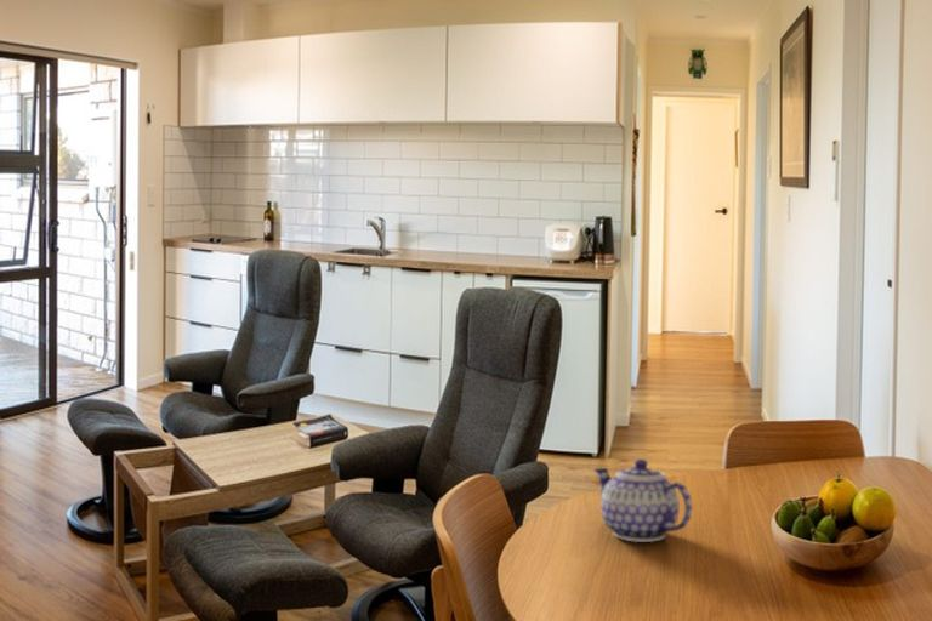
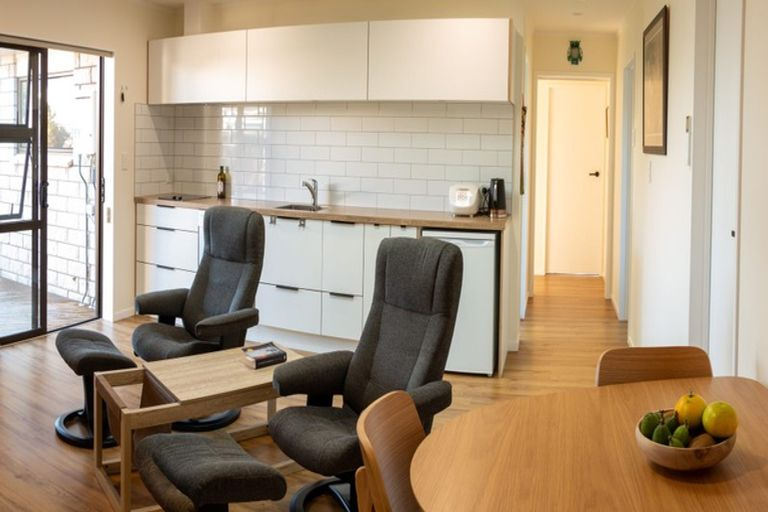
- teapot [592,458,693,543]
